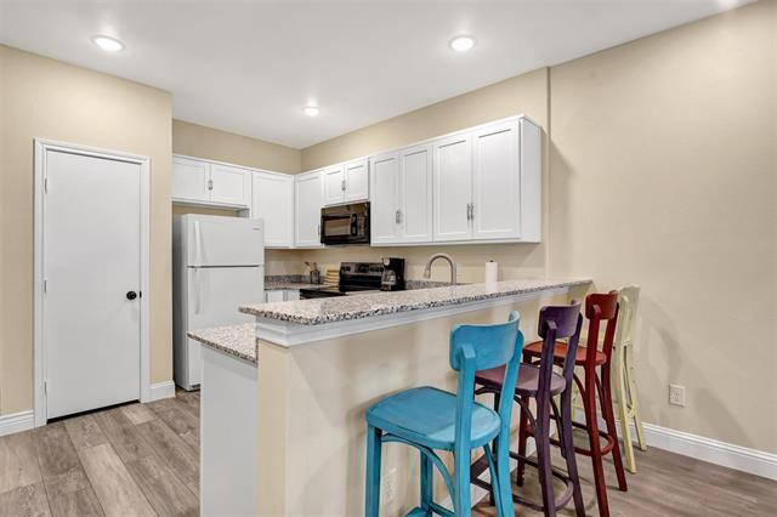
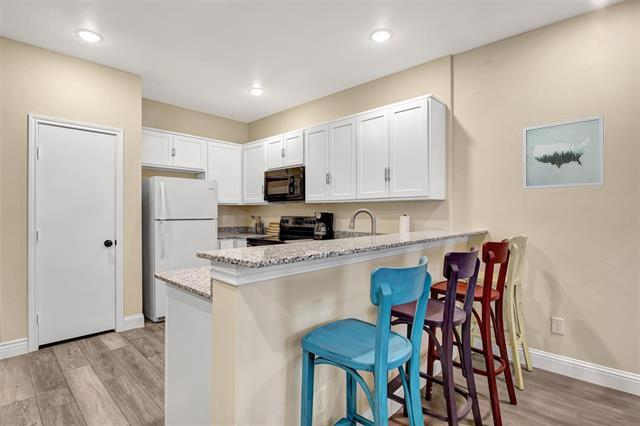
+ wall art [522,114,605,190]
